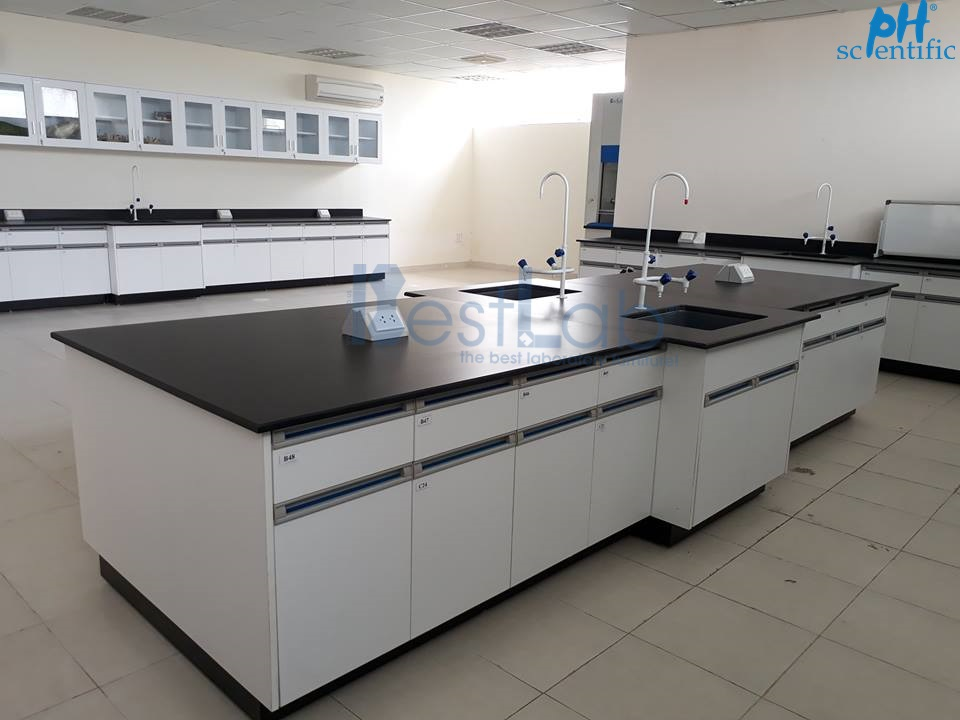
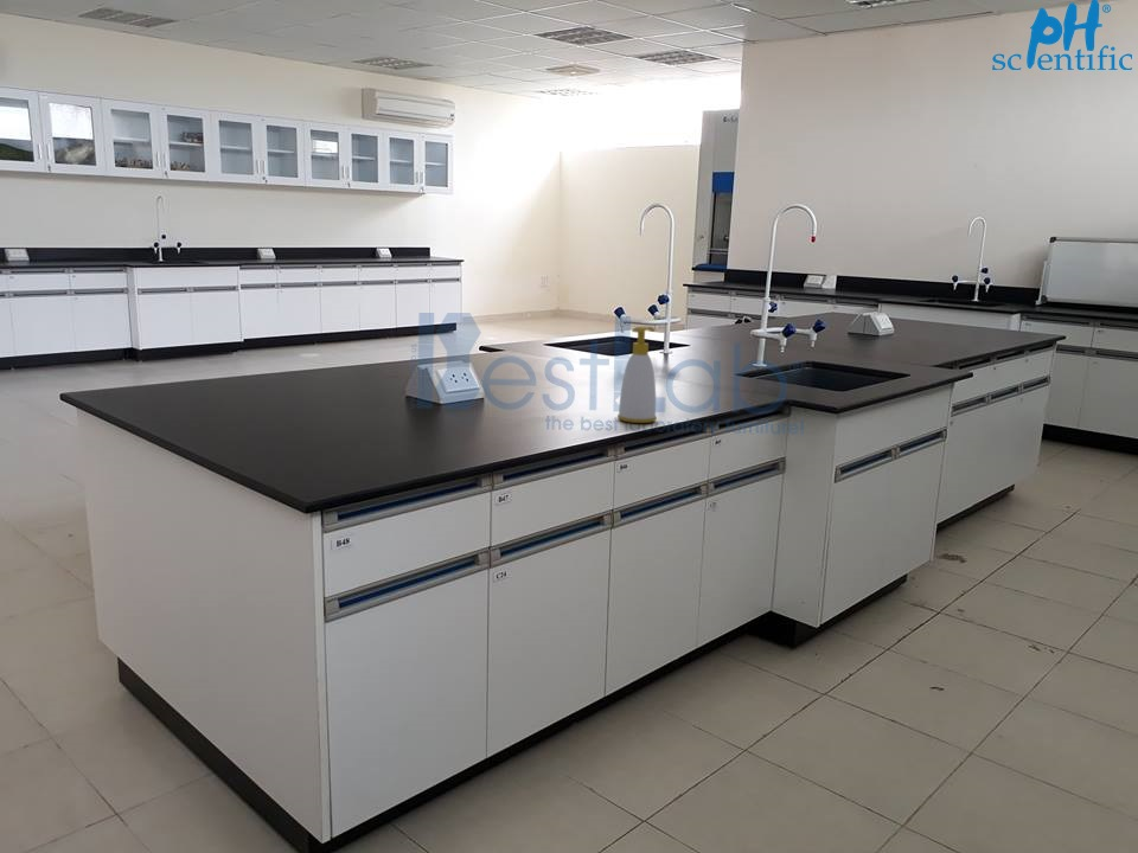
+ soap bottle [616,325,658,424]
